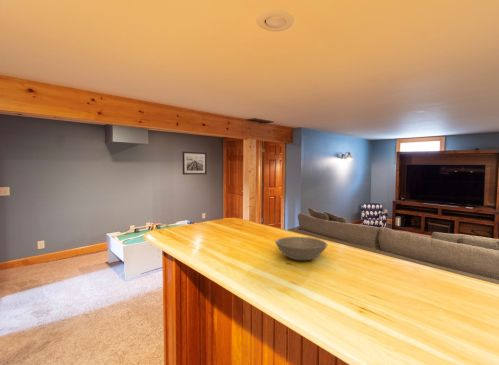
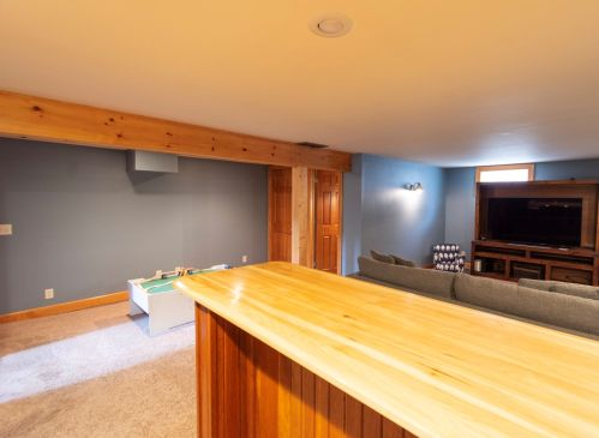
- wall art [182,151,208,176]
- soup bowl [274,236,328,261]
